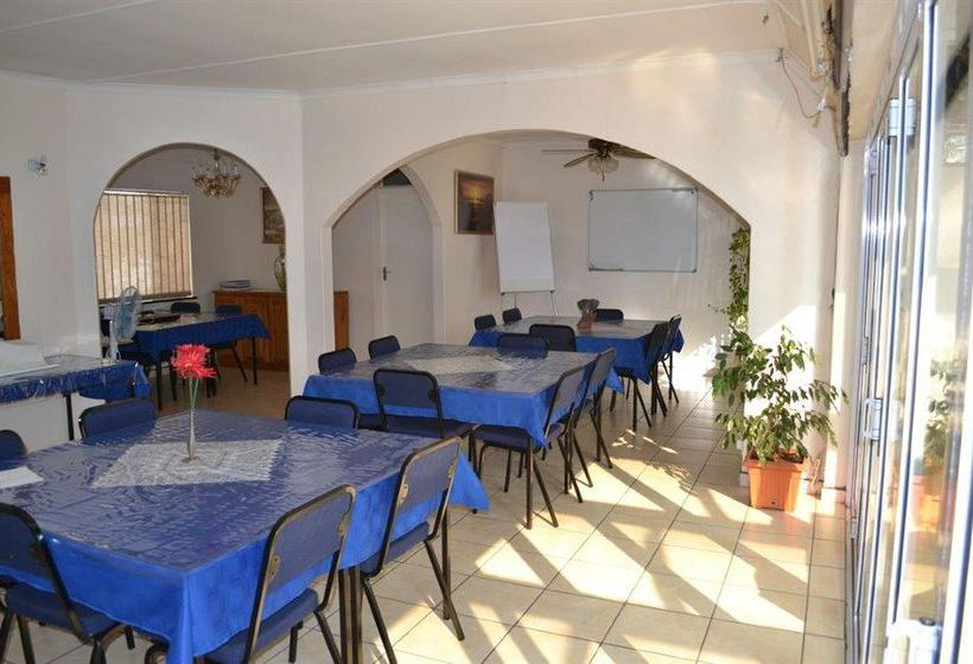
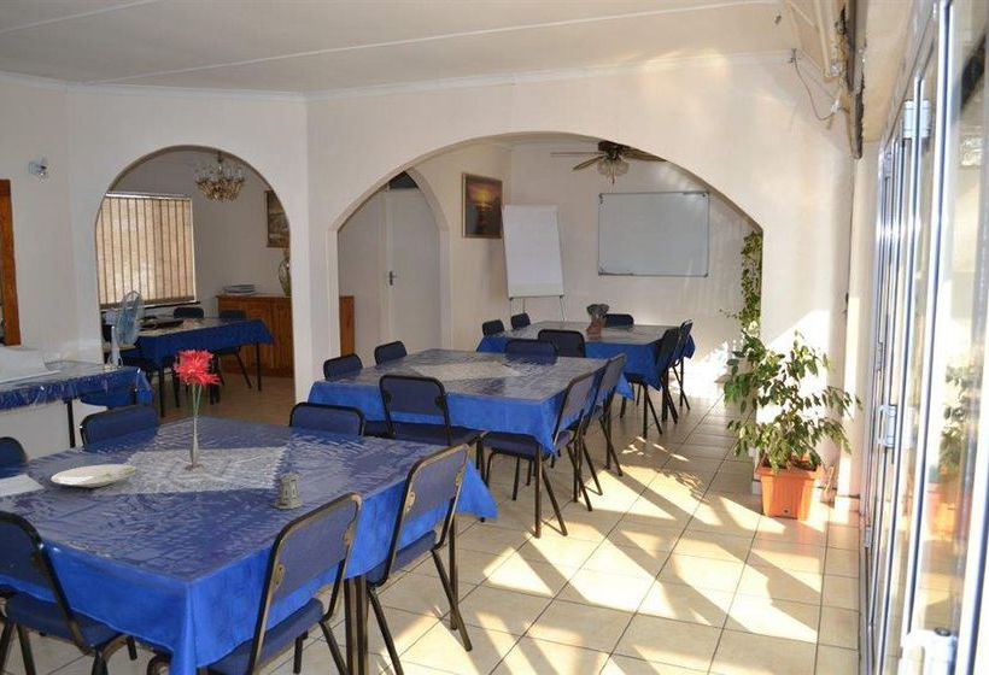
+ pepper shaker [273,470,304,510]
+ plate [49,463,139,489]
